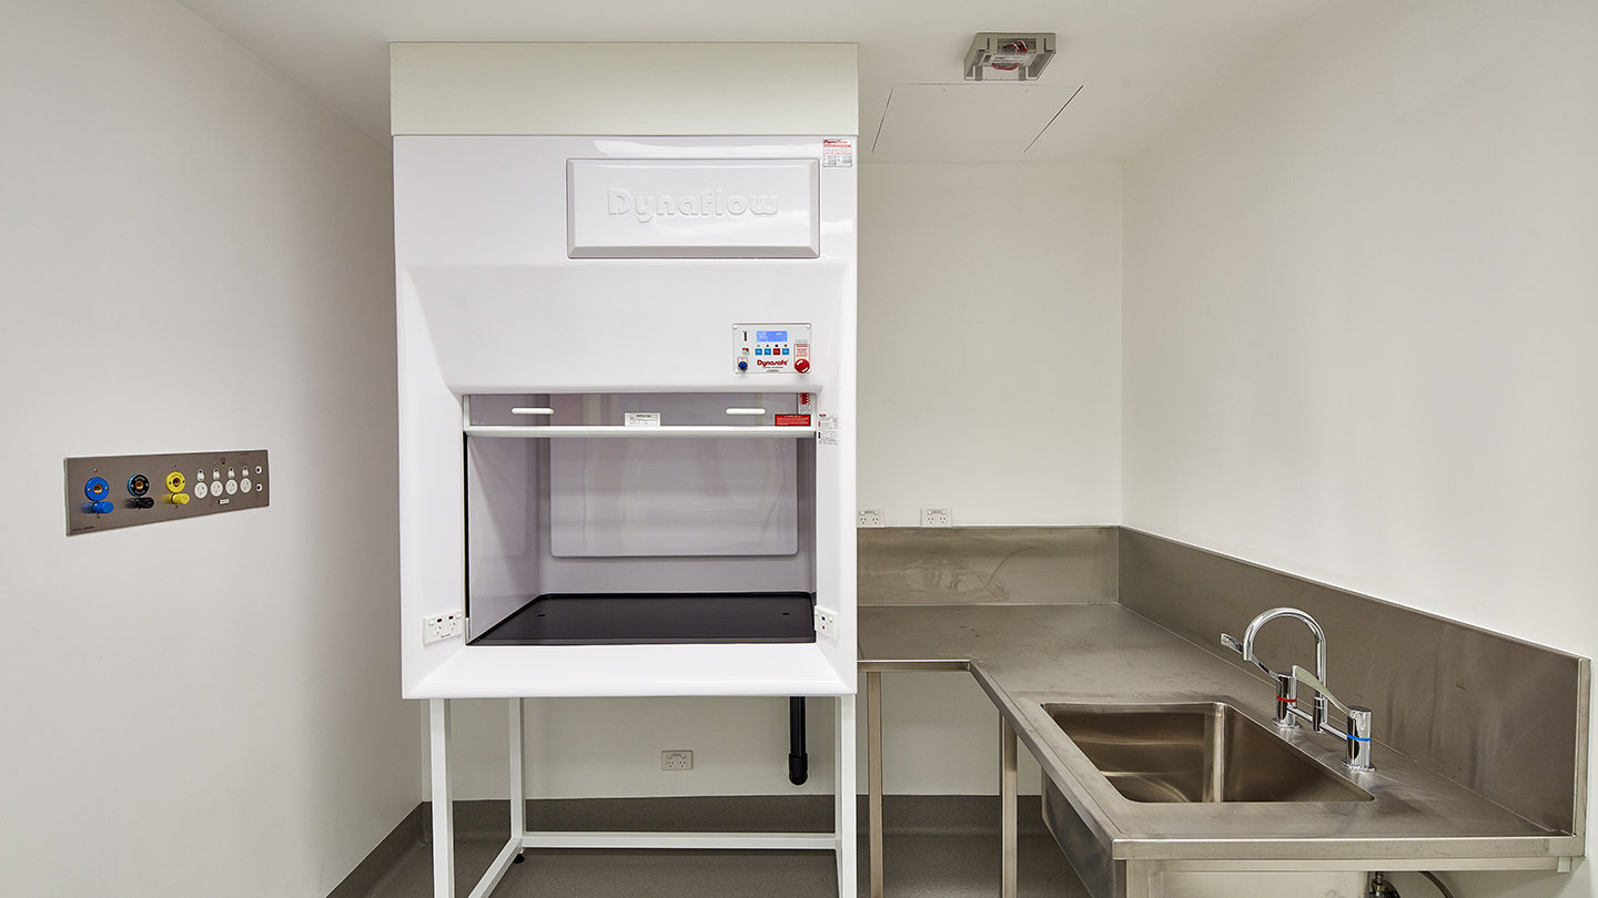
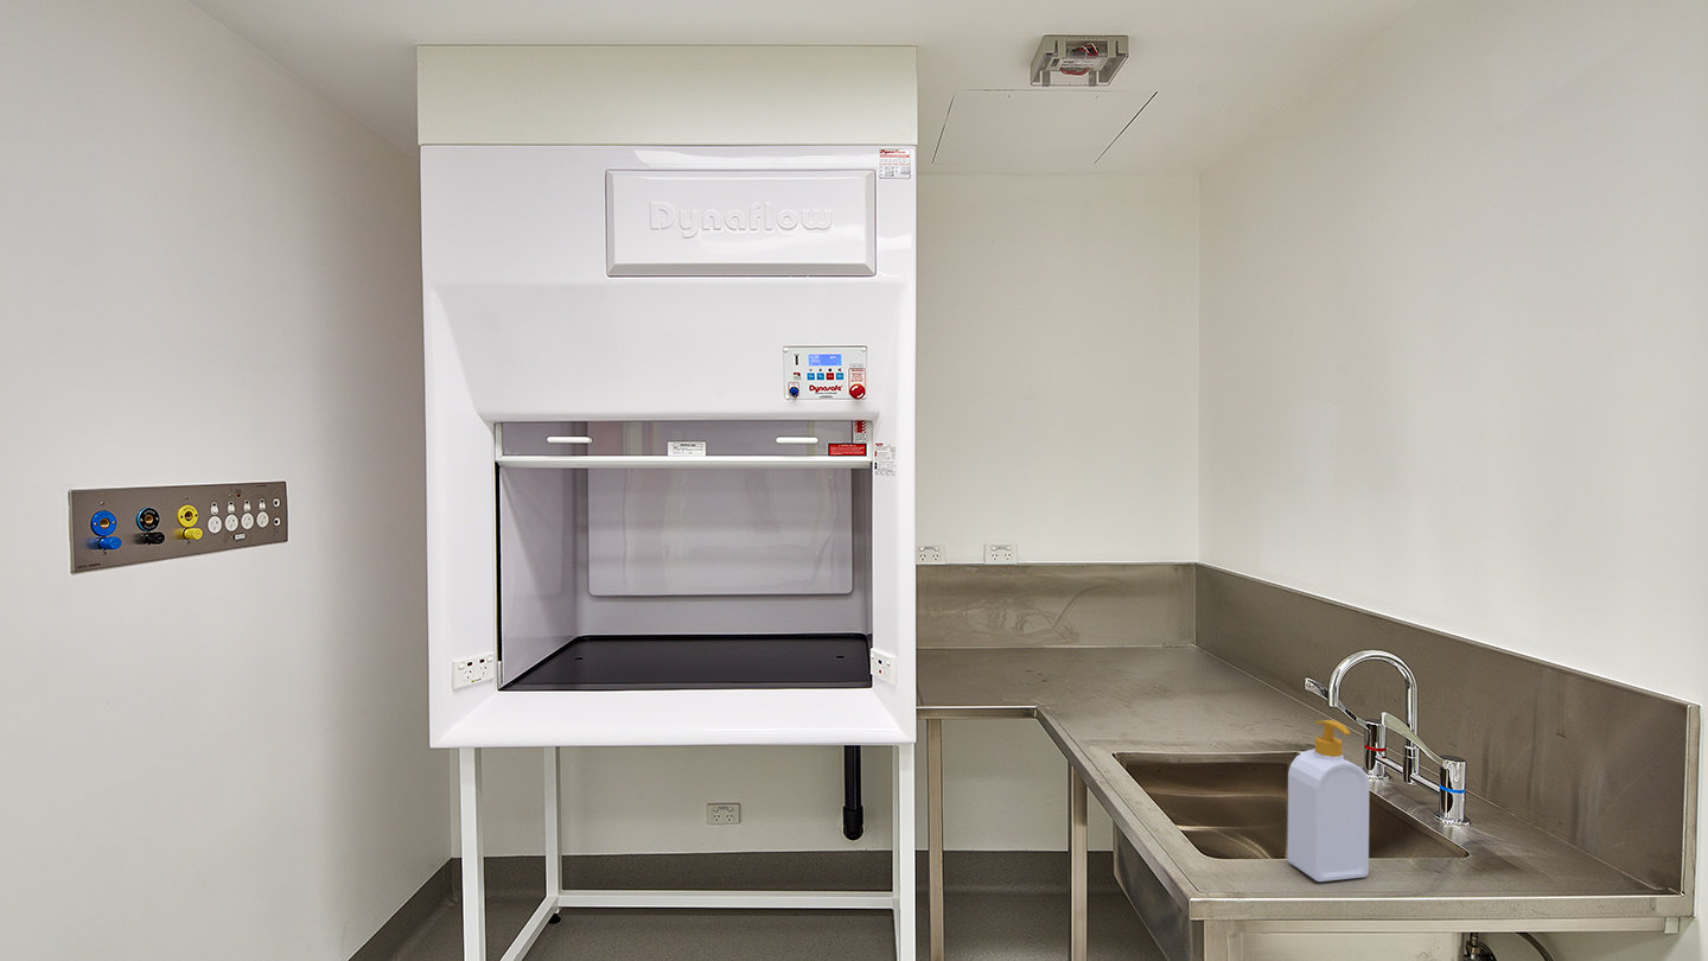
+ soap bottle [1287,719,1371,883]
